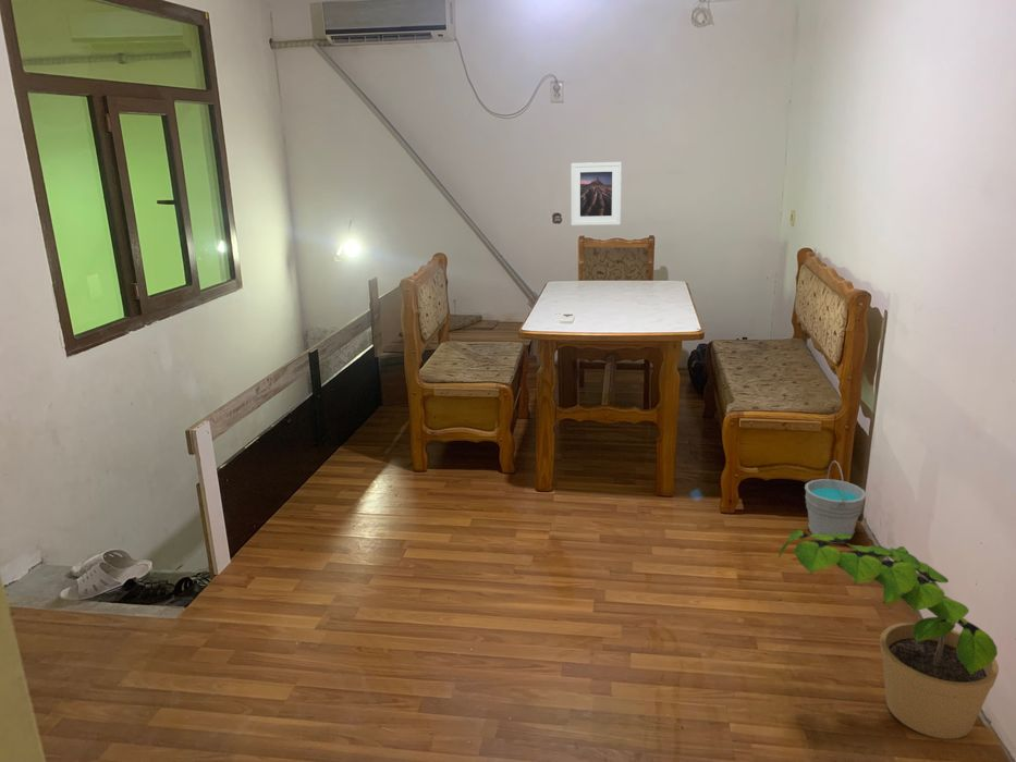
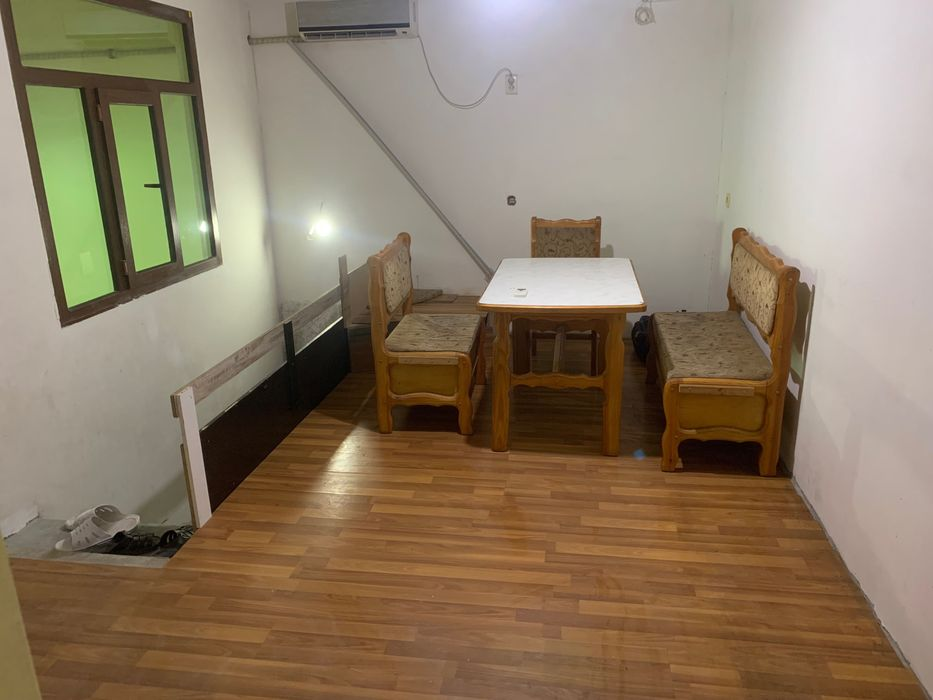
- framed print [571,161,623,226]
- potted plant [778,529,1000,740]
- bucket [804,459,867,541]
